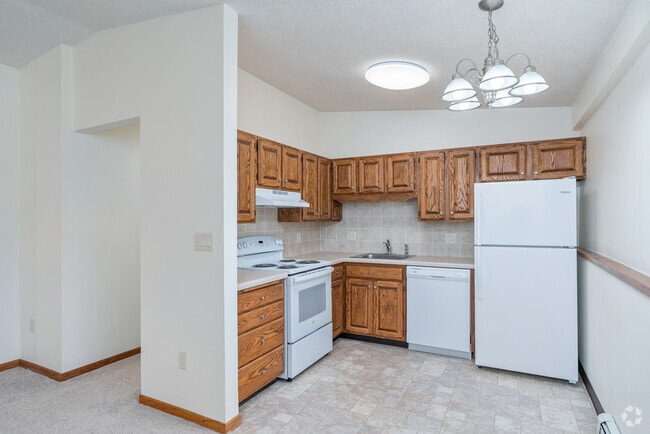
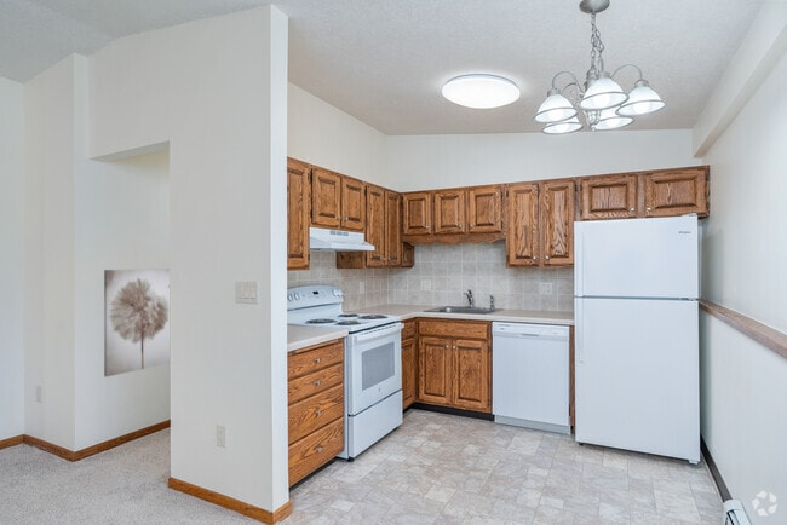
+ wall art [103,267,171,377]
